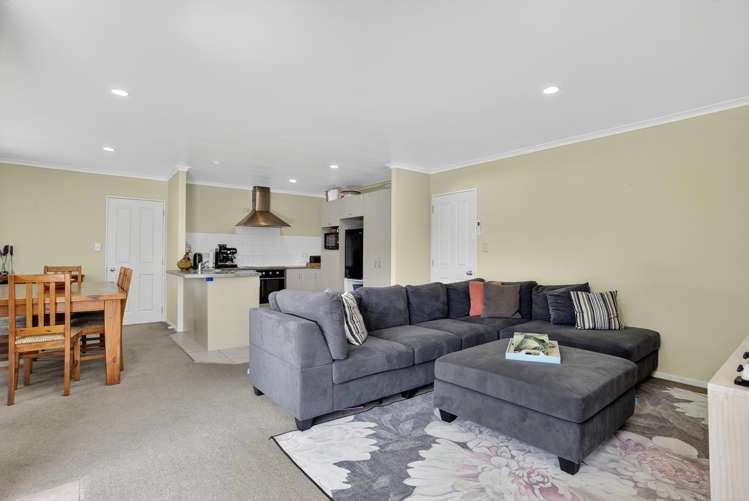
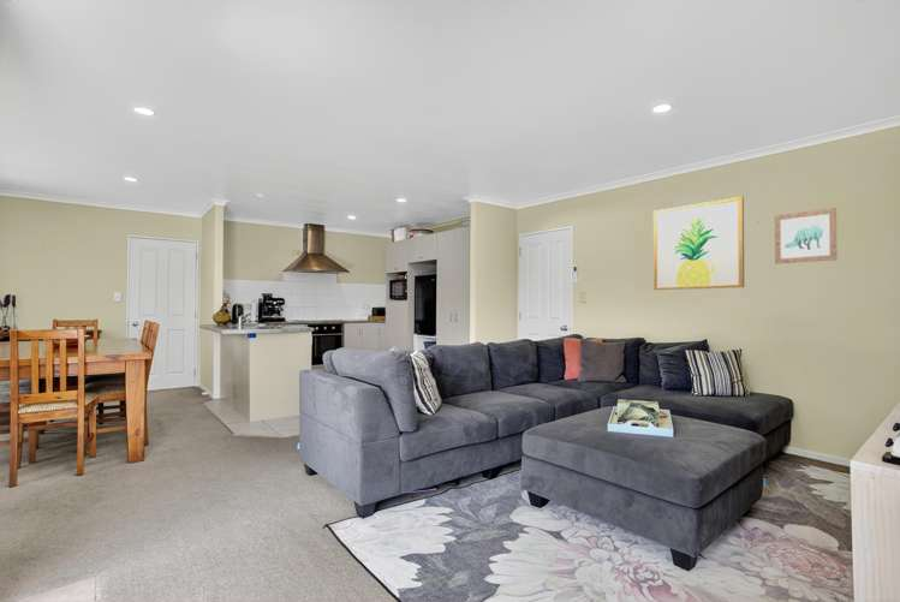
+ wall art [652,196,745,291]
+ wall art [774,207,838,266]
